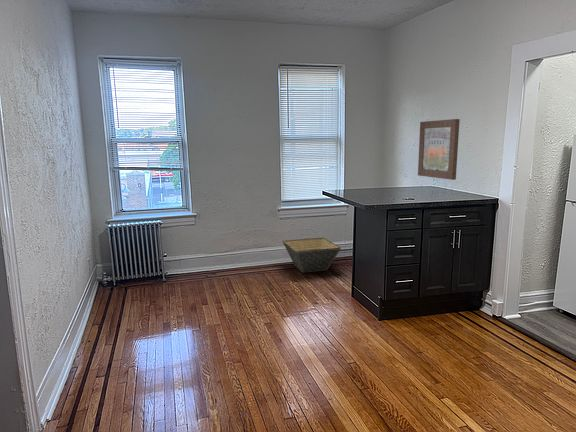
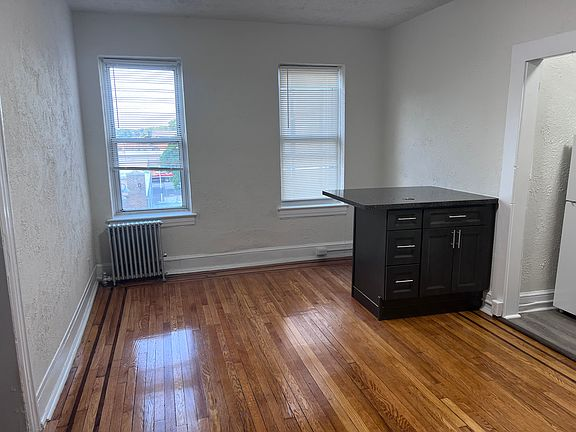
- basket [282,237,342,274]
- wall art [417,118,461,181]
